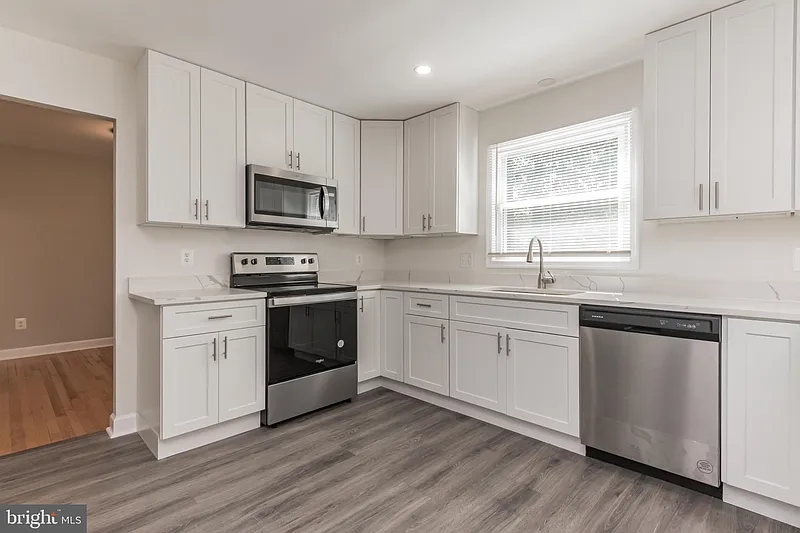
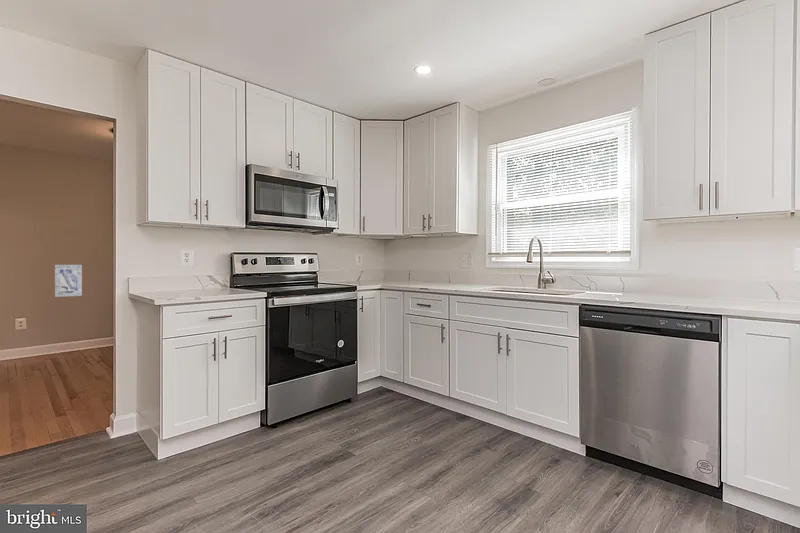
+ wall art [54,264,83,298]
